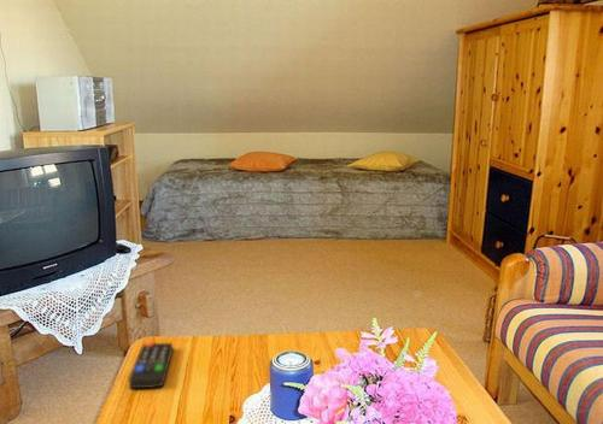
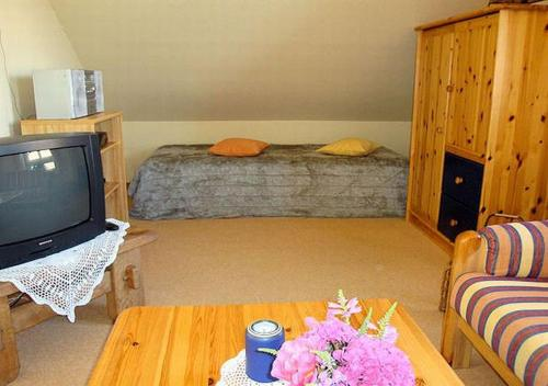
- remote control [128,342,174,389]
